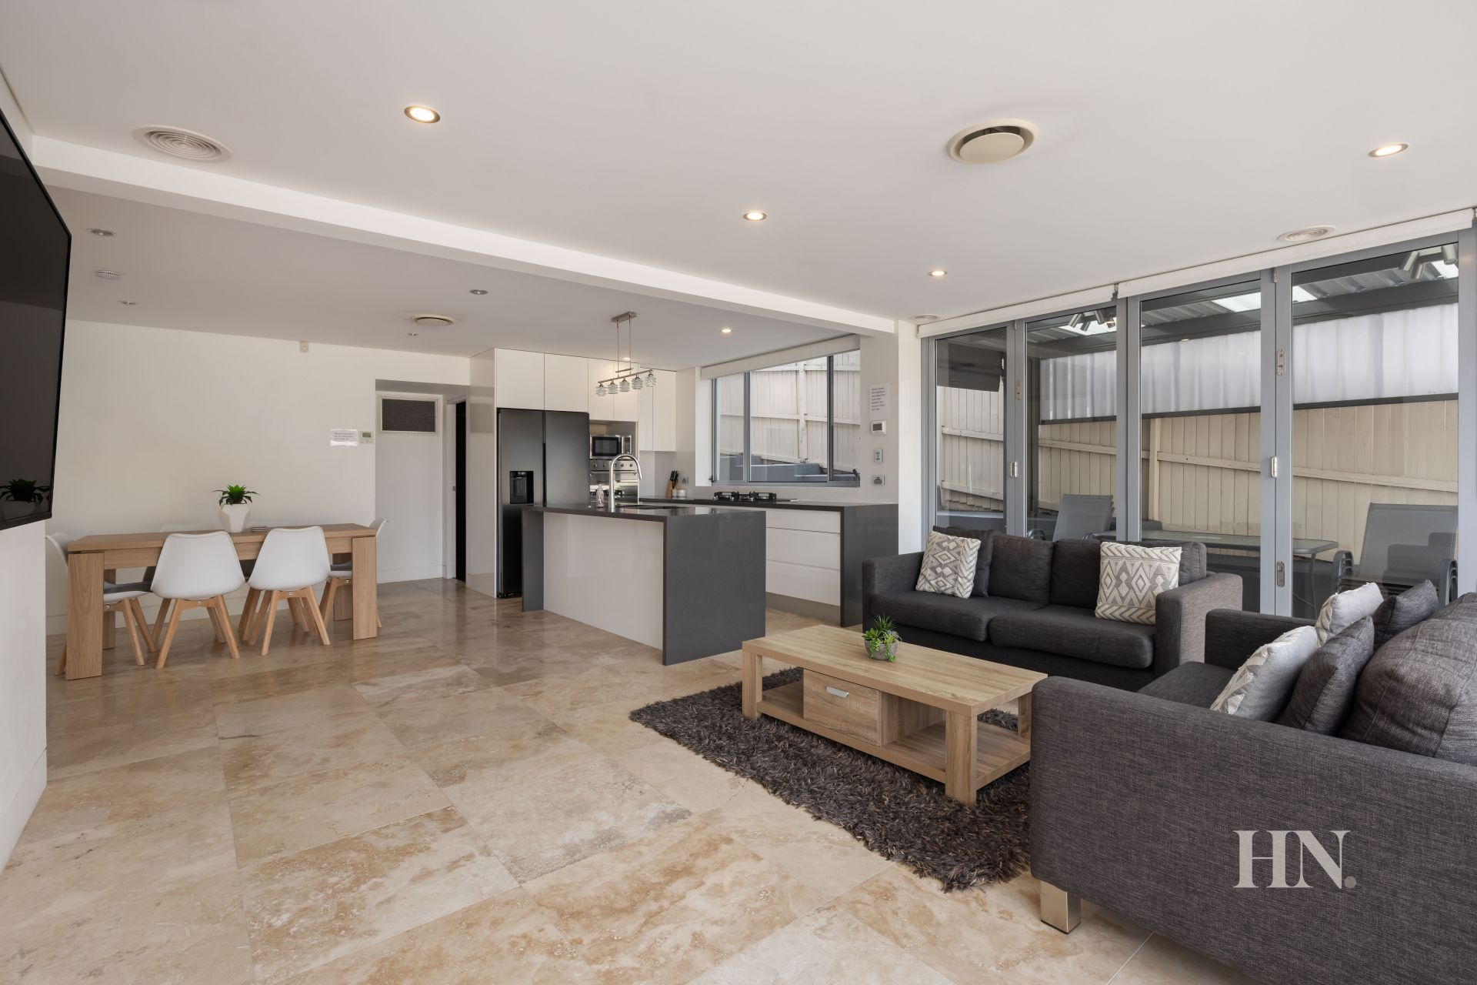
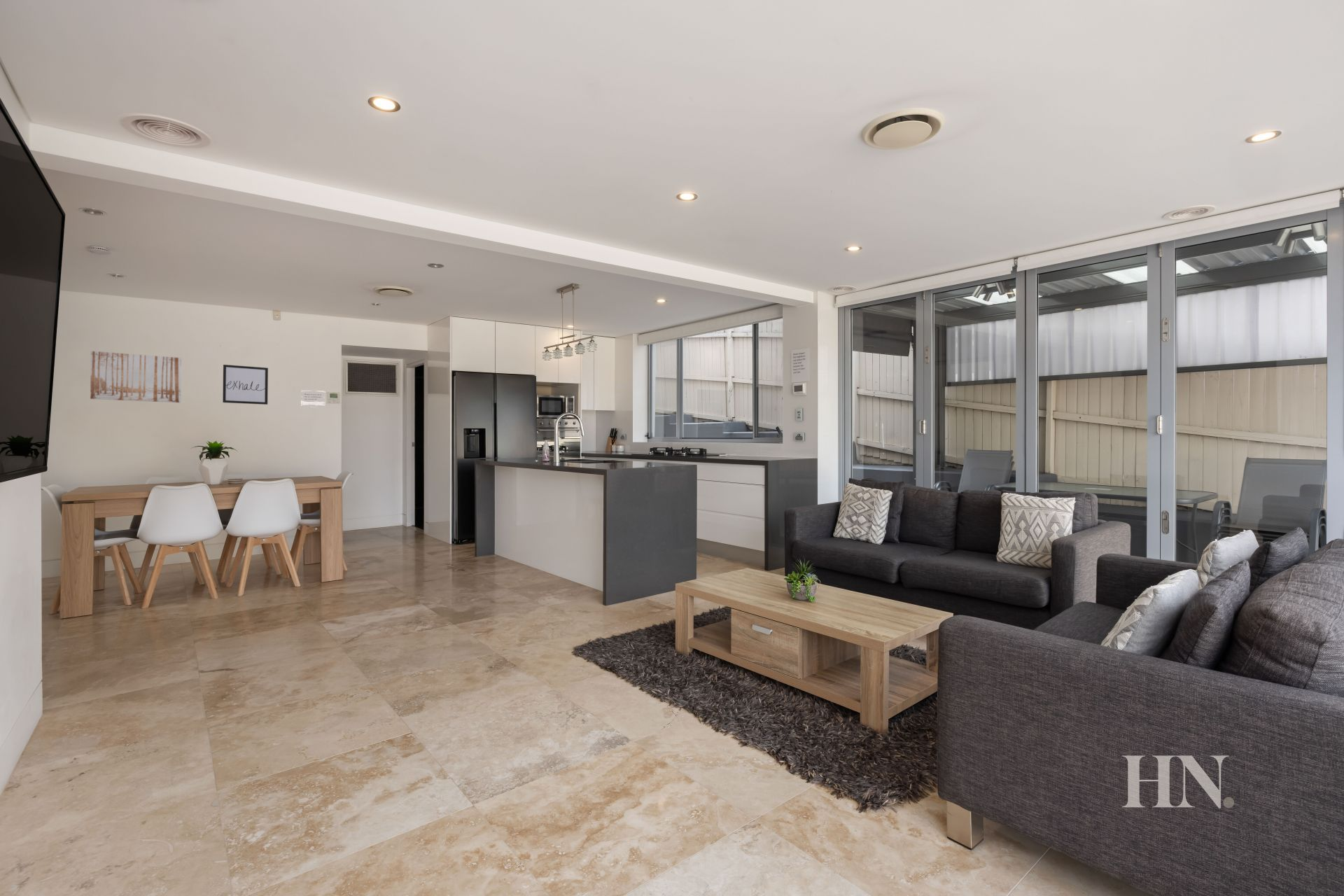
+ wall art [90,351,182,403]
+ wall art [222,364,269,405]
